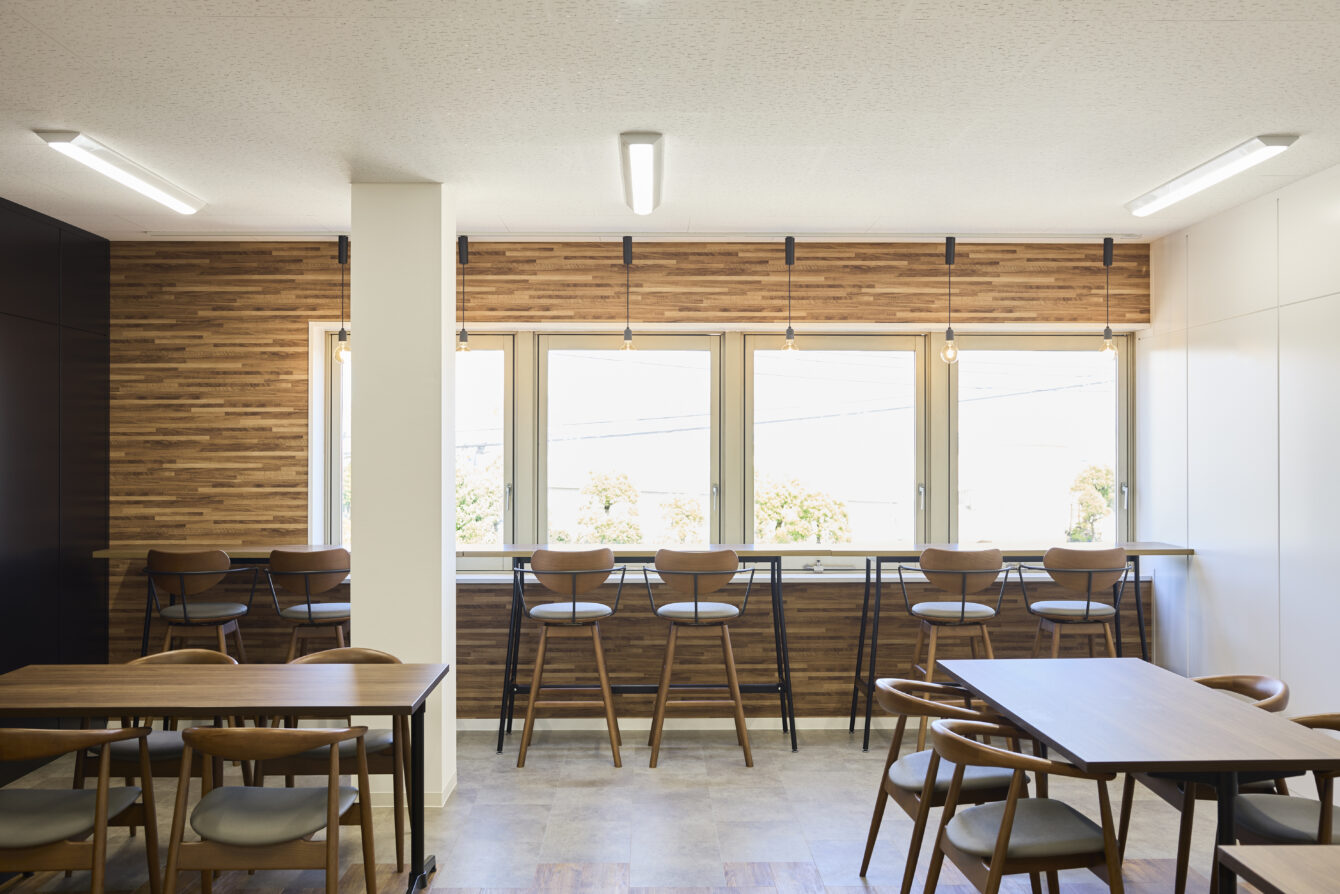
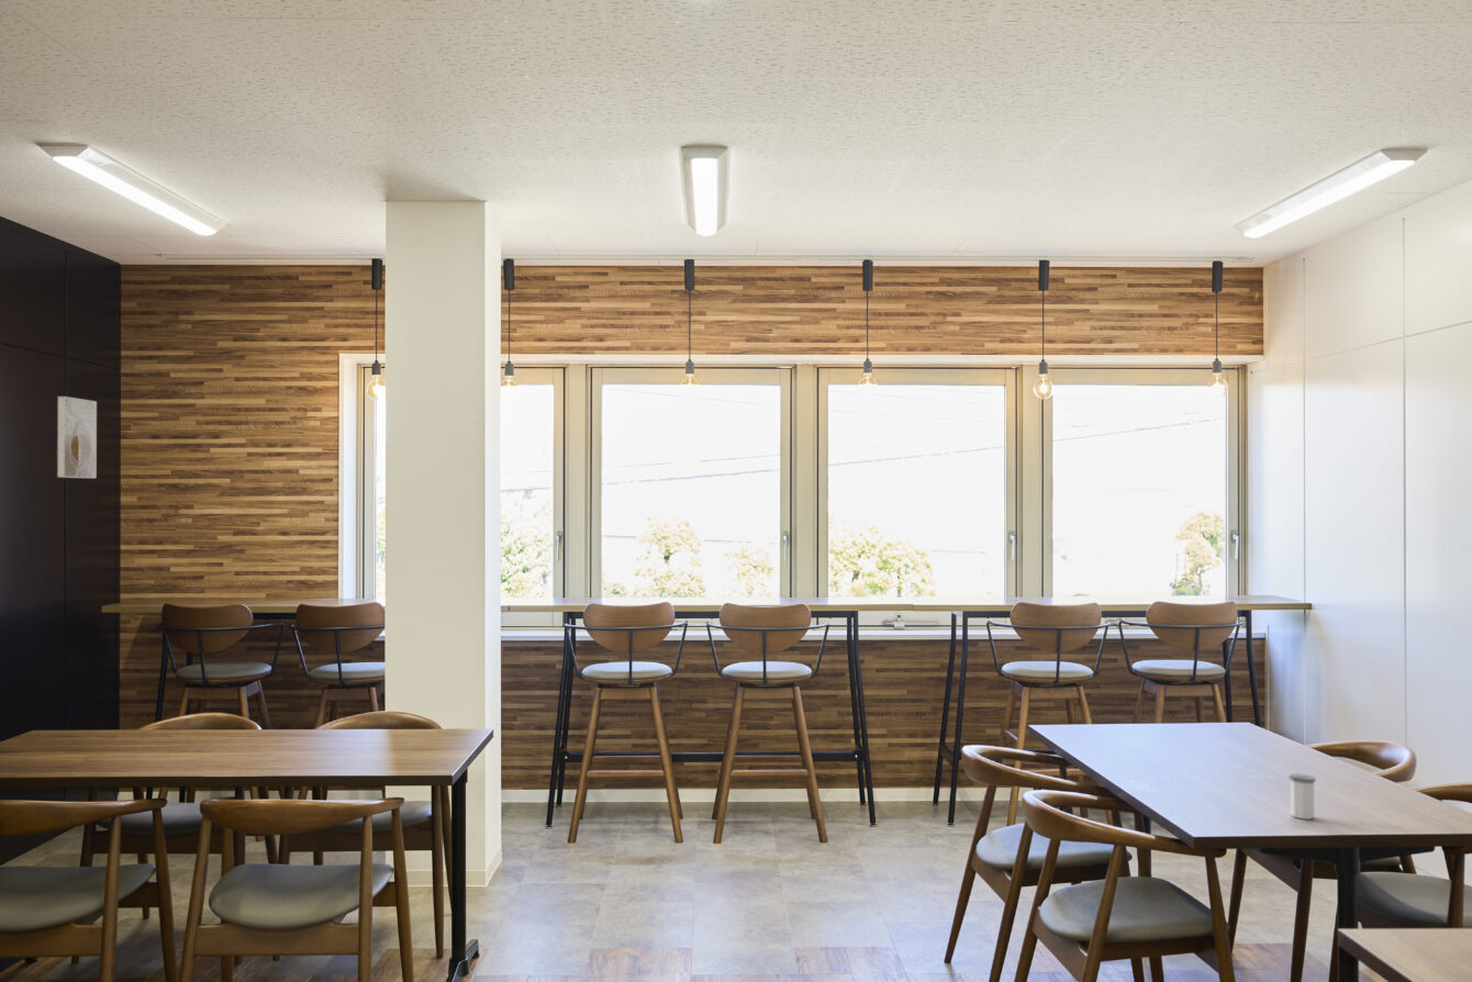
+ salt shaker [1289,772,1316,821]
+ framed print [56,395,98,479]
